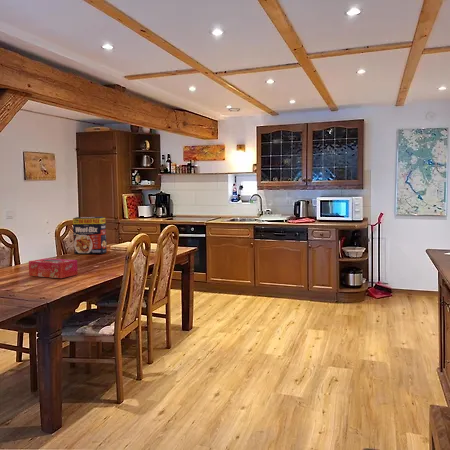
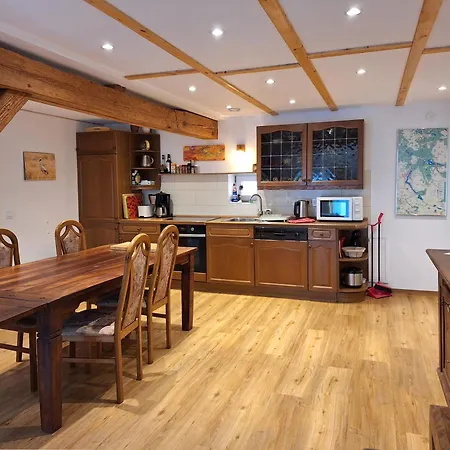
- cereal box [72,216,108,254]
- tissue box [28,257,79,279]
